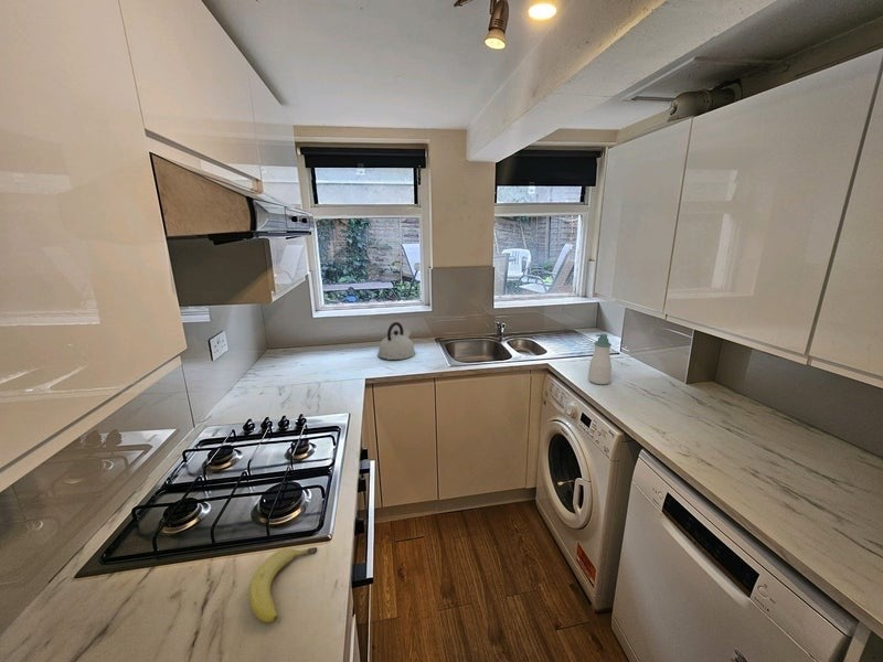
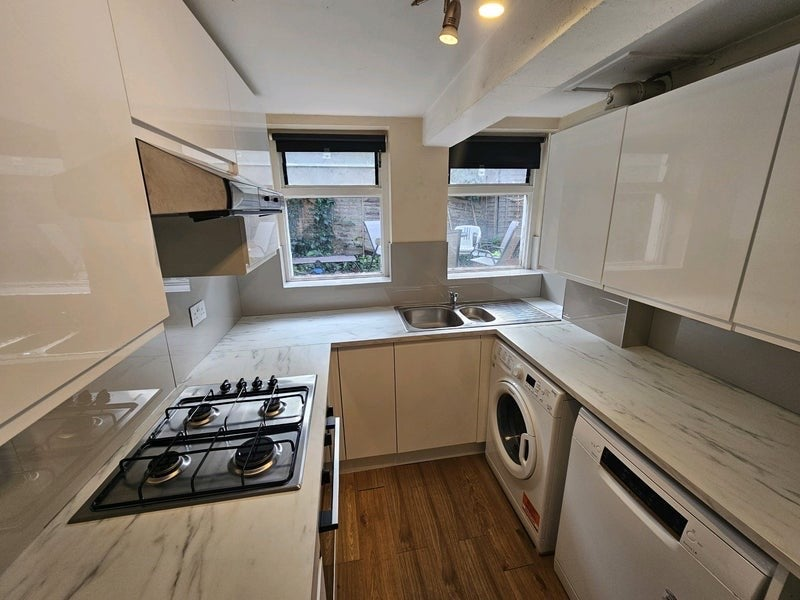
- soap bottle [587,332,613,385]
- kettle [376,321,416,361]
- fruit [248,546,318,623]
